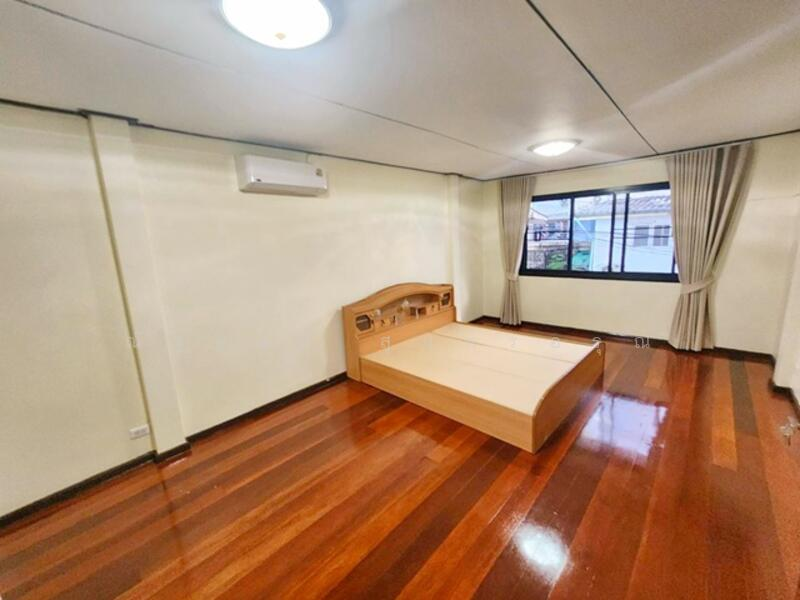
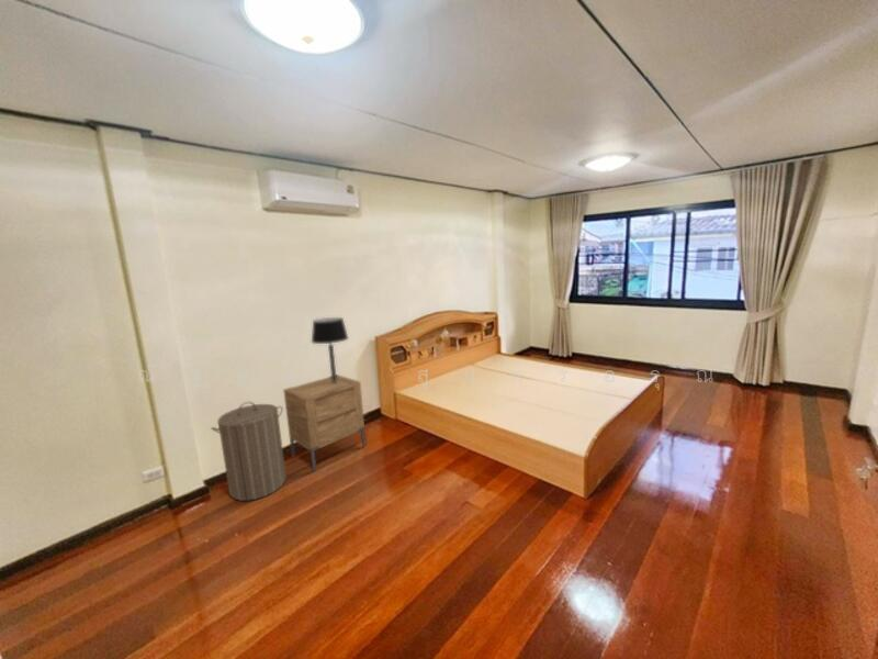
+ nightstand [282,373,368,472]
+ laundry hamper [211,401,288,502]
+ table lamp [311,316,349,383]
